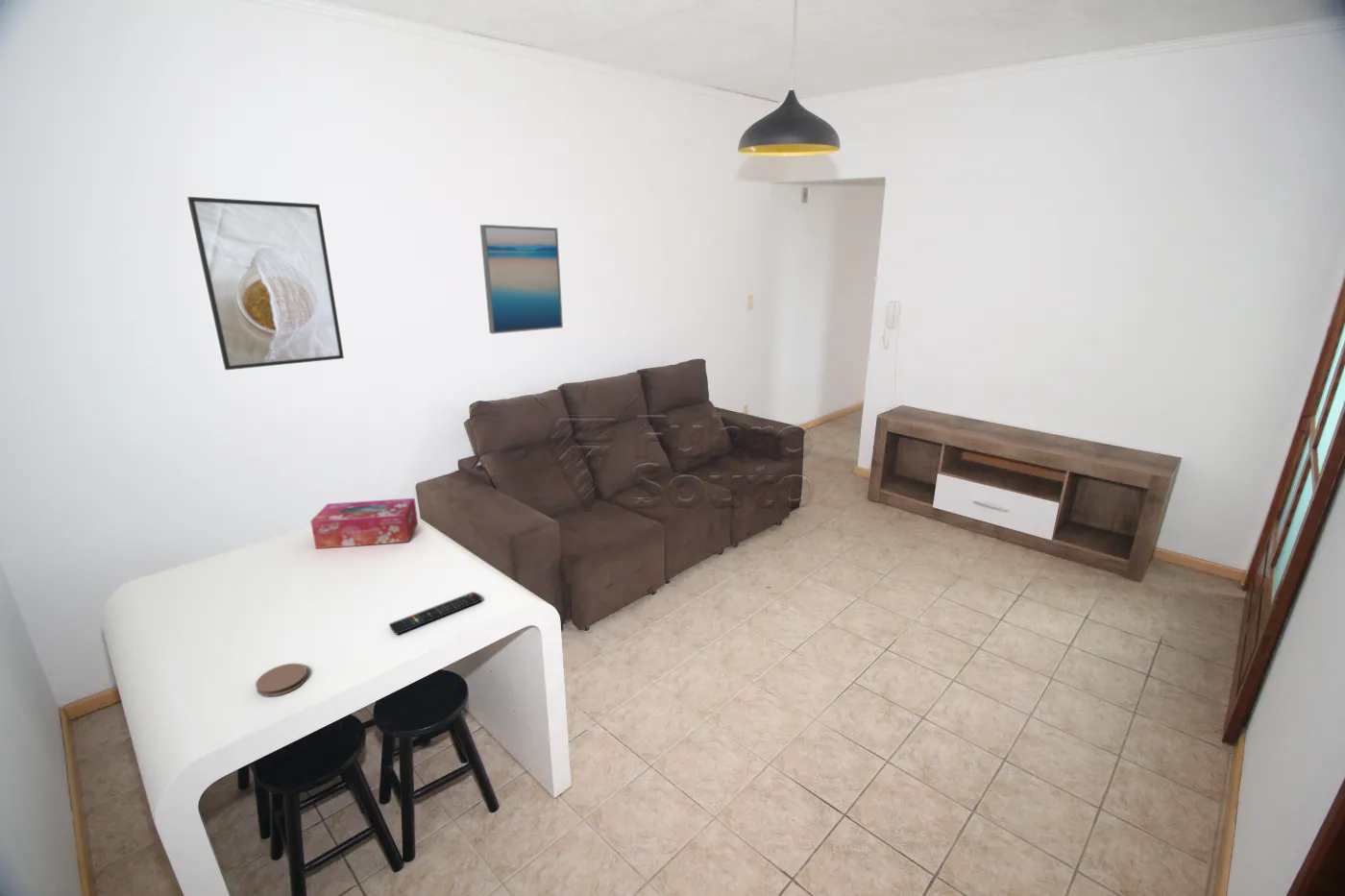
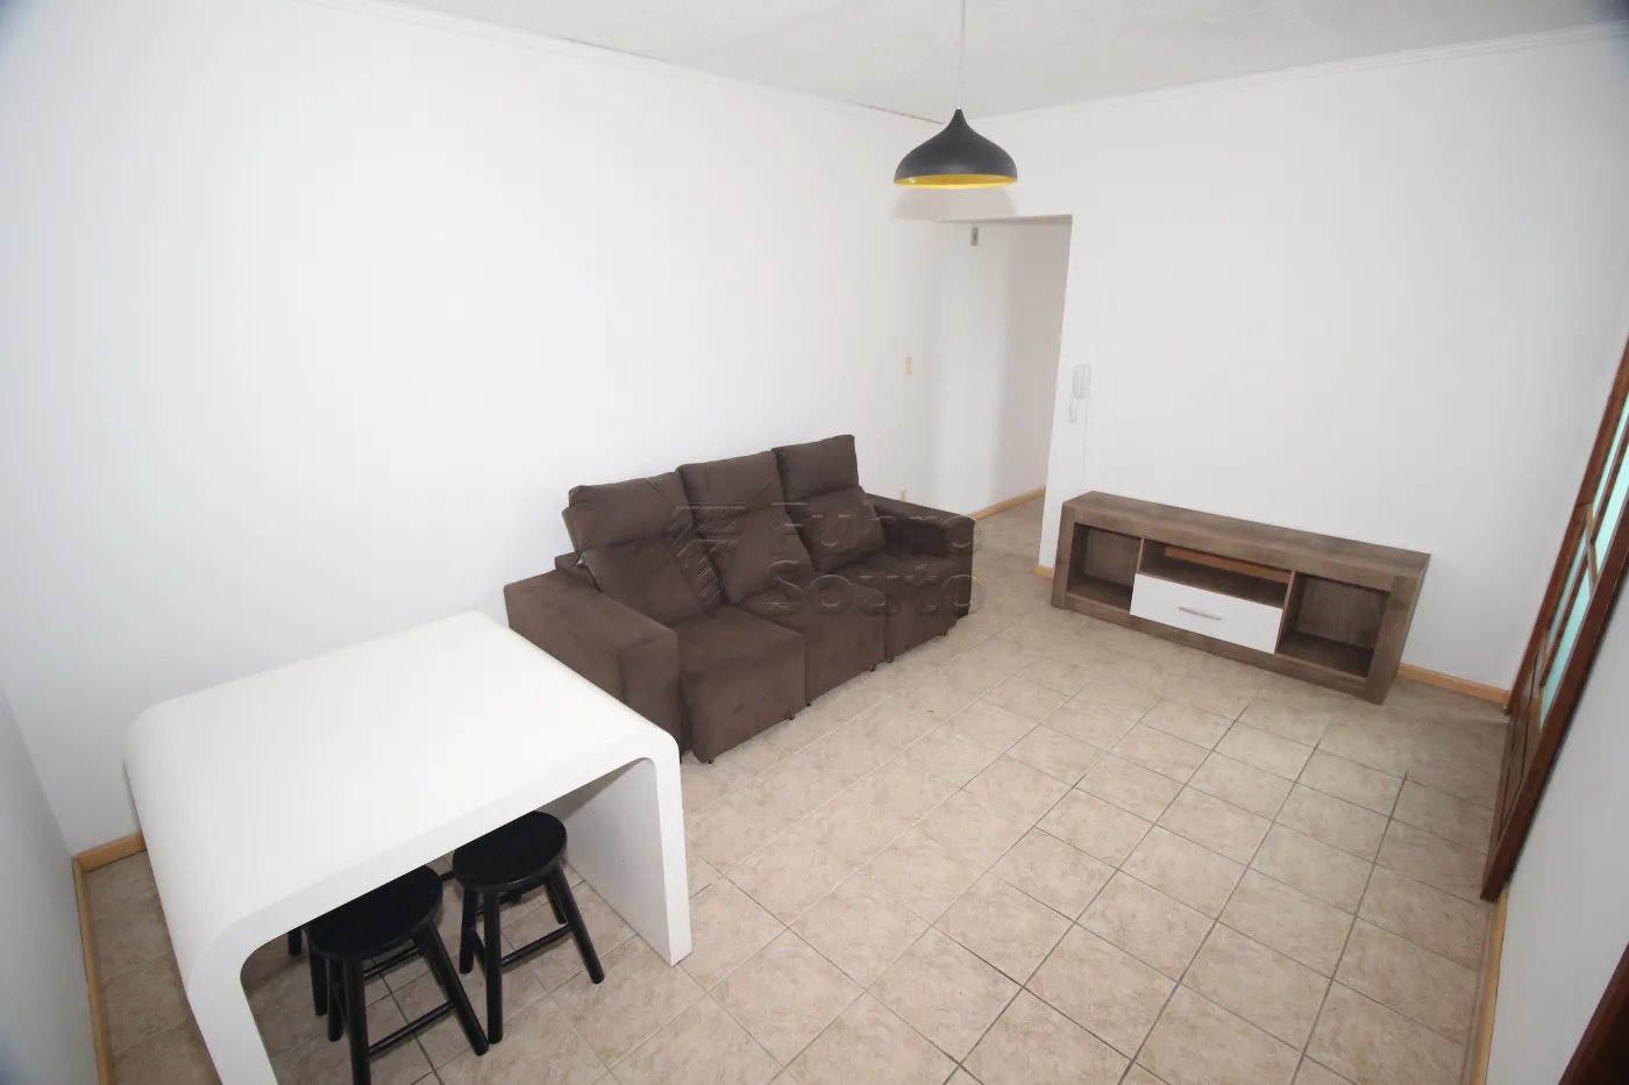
- tissue box [309,497,419,549]
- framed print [186,196,345,371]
- wall art [479,224,564,335]
- remote control [388,591,482,636]
- coaster [255,663,308,697]
